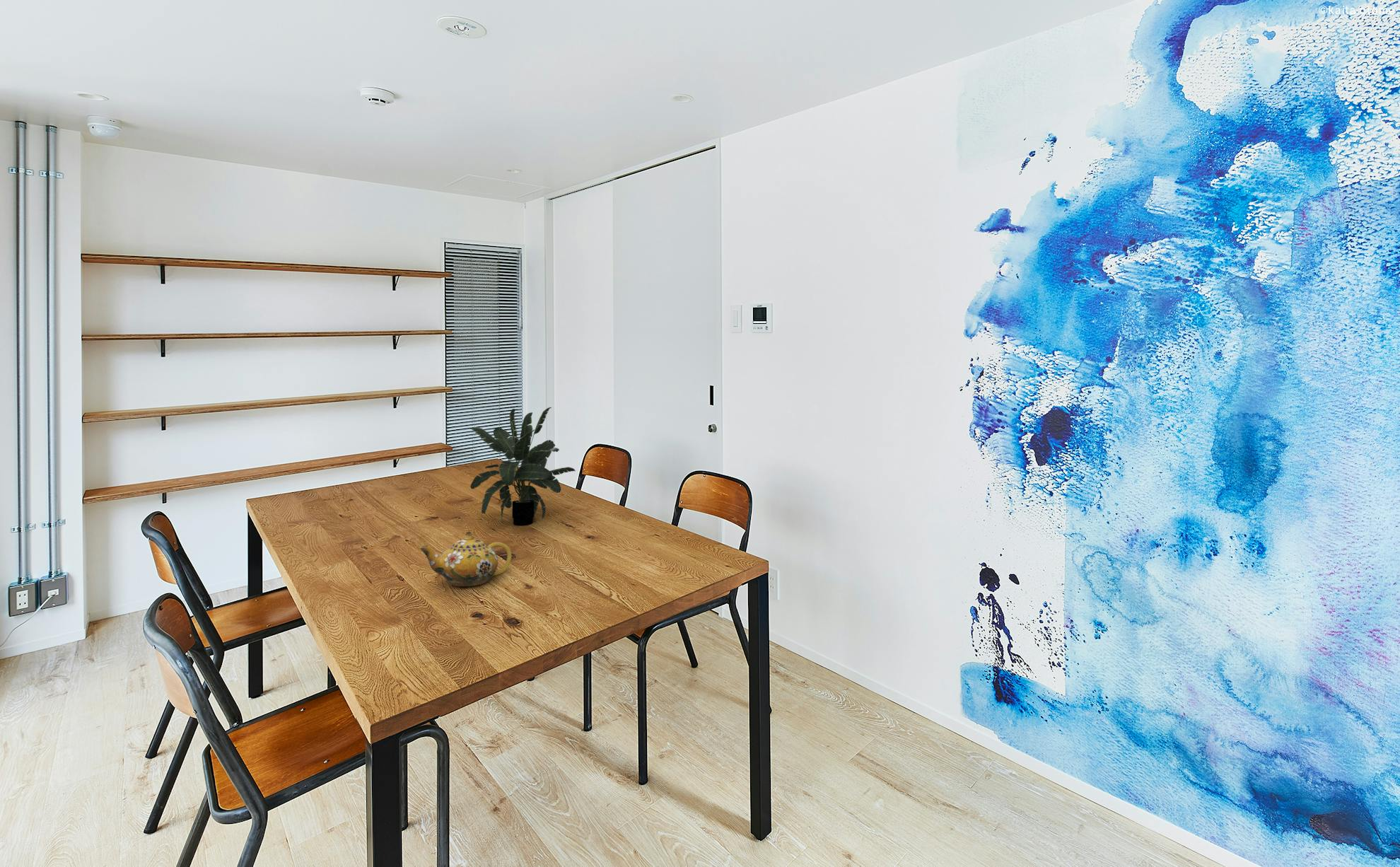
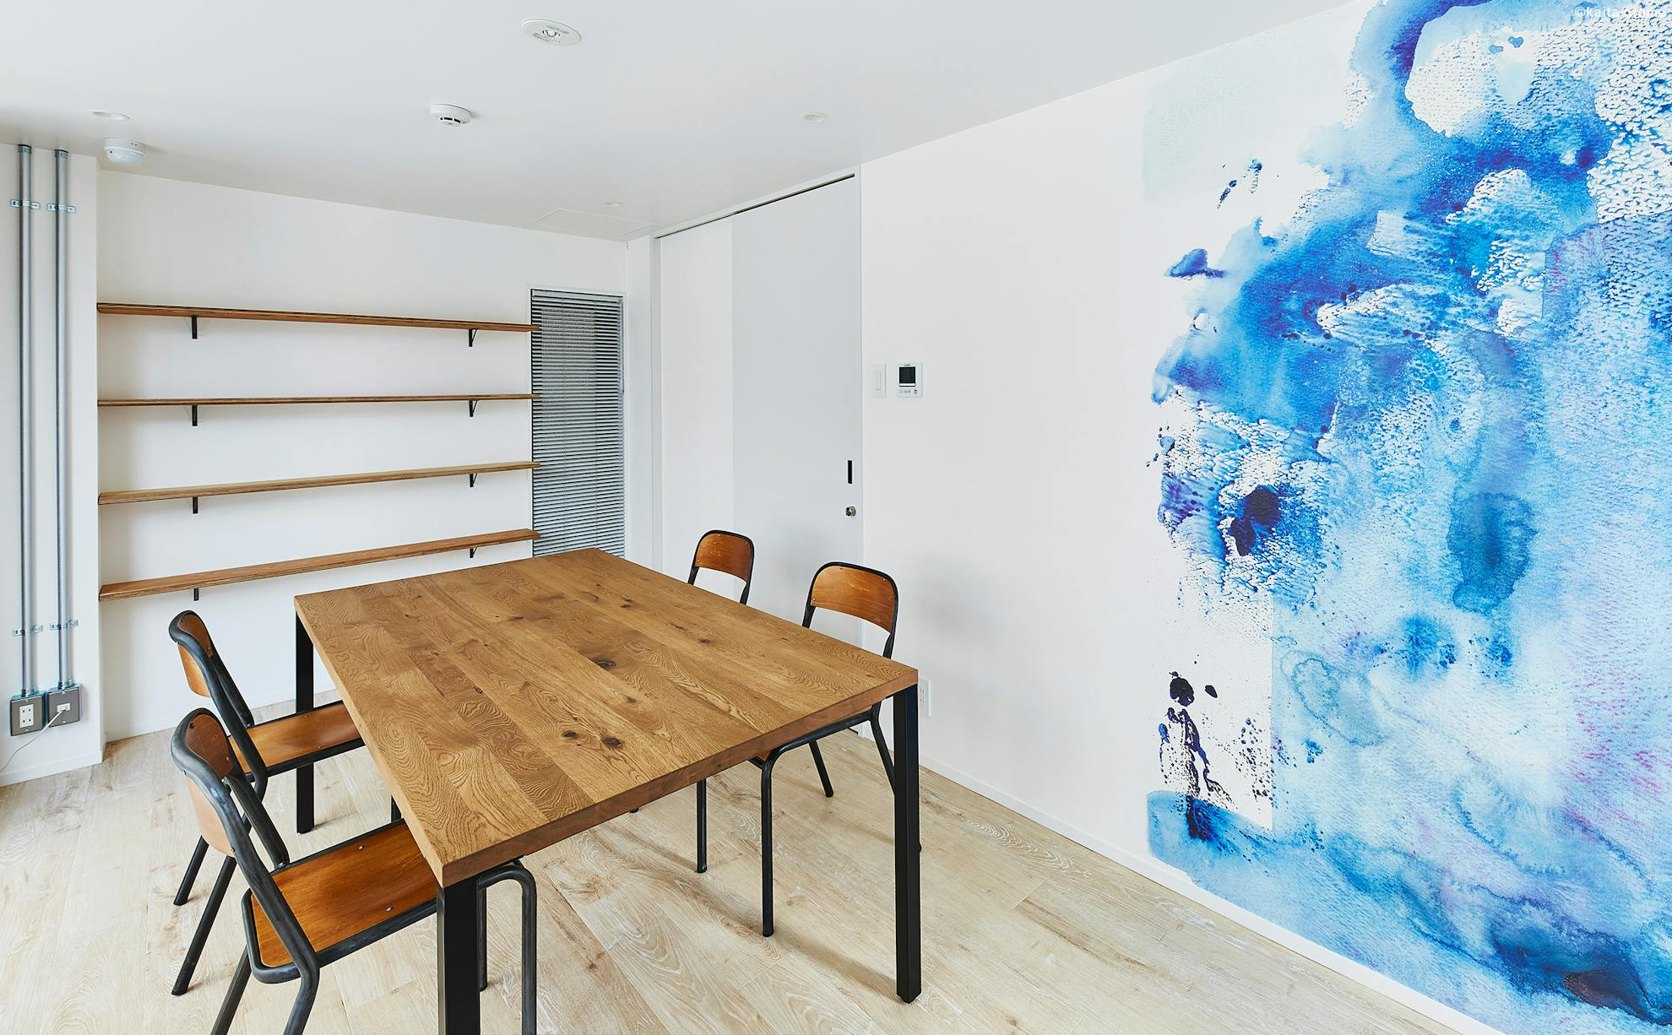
- potted plant [469,407,576,525]
- teapot [419,531,512,587]
